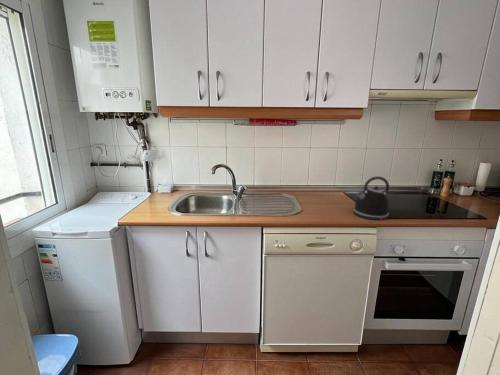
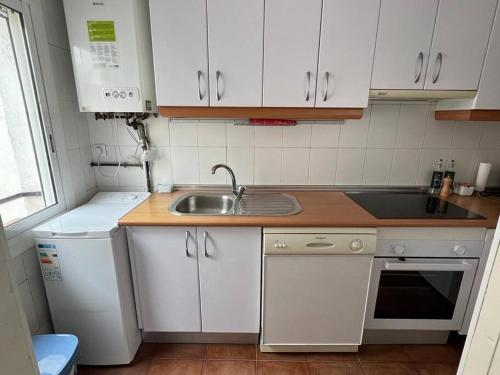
- kettle [353,175,390,221]
